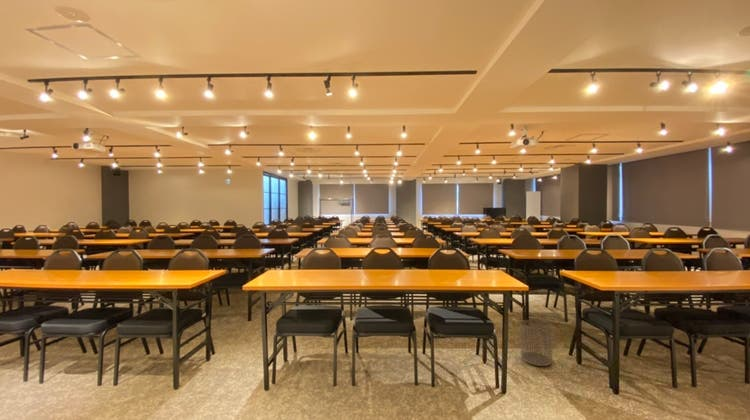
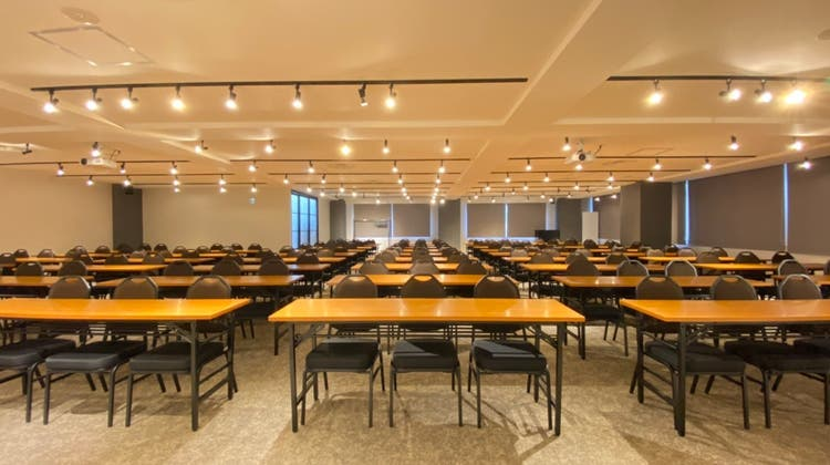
- waste bin [519,319,555,367]
